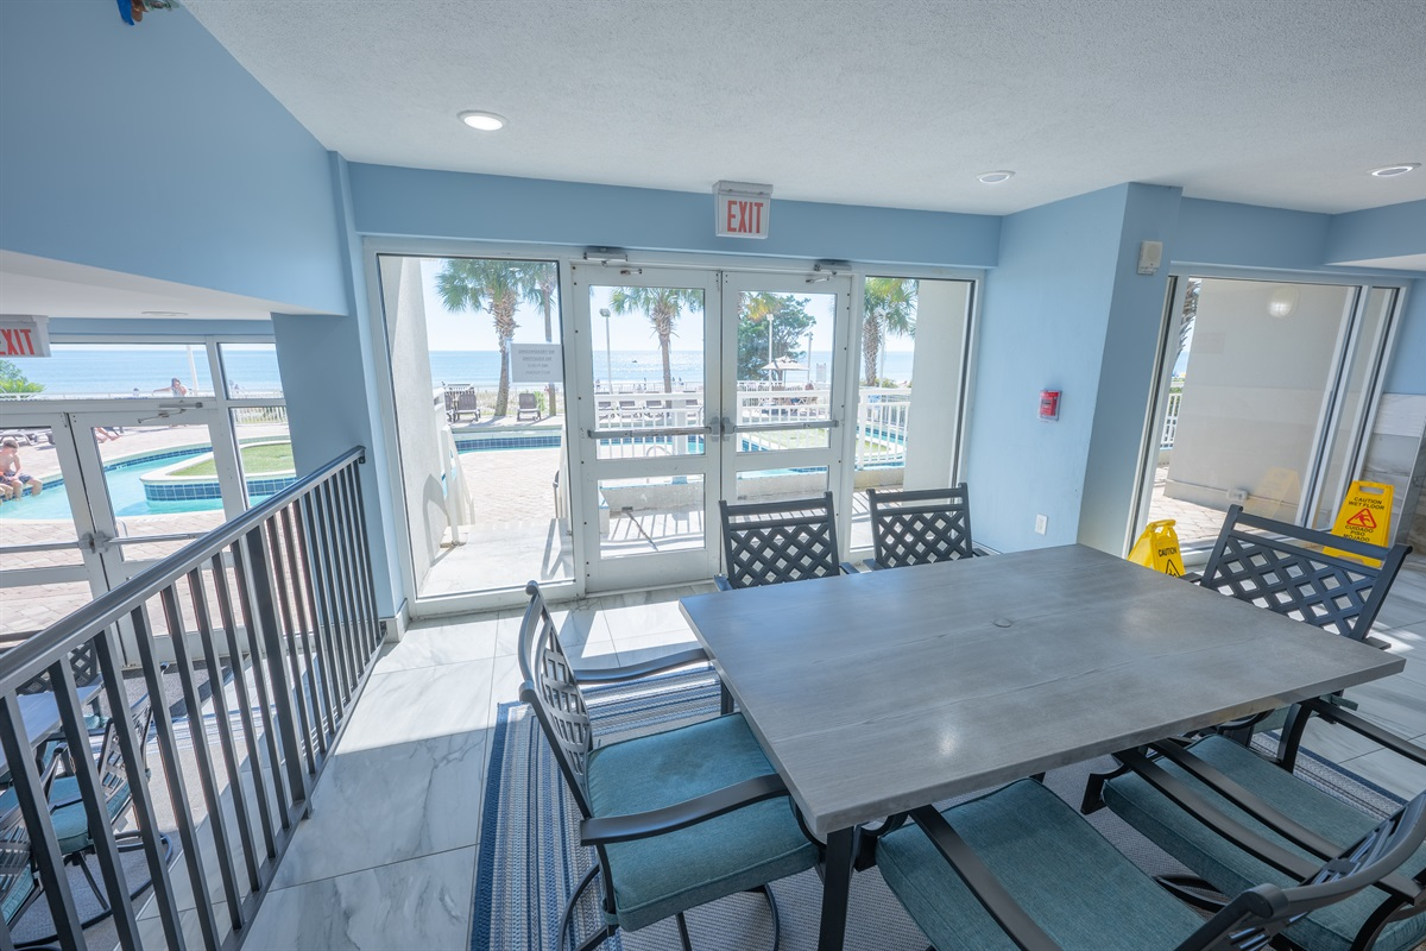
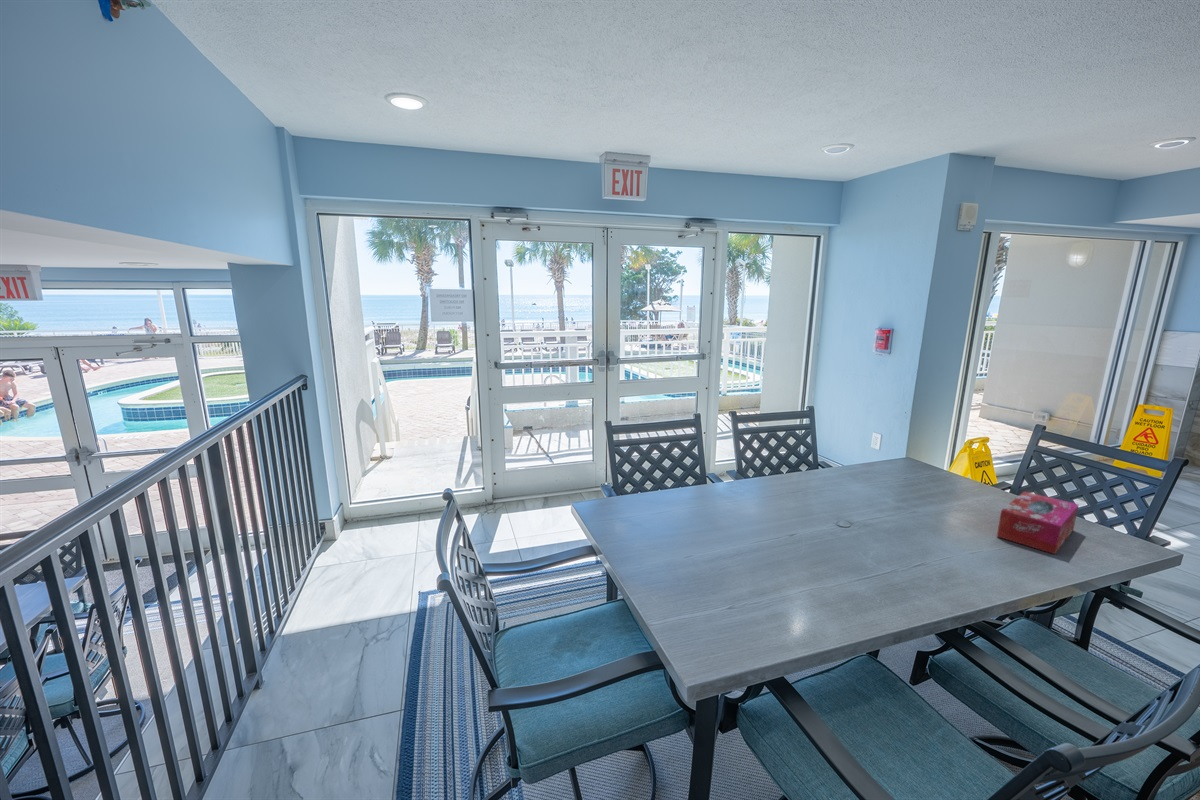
+ tissue box [996,490,1080,555]
